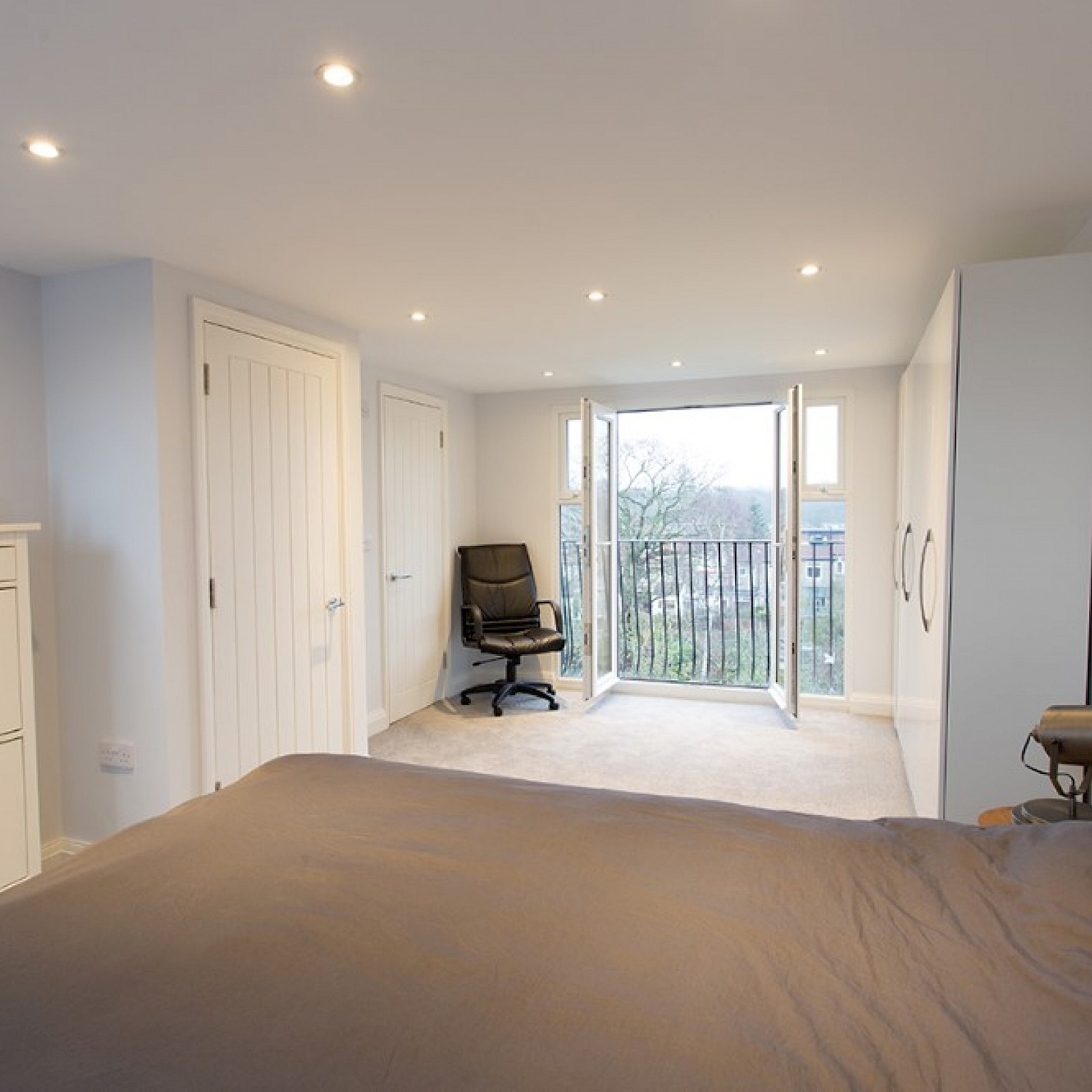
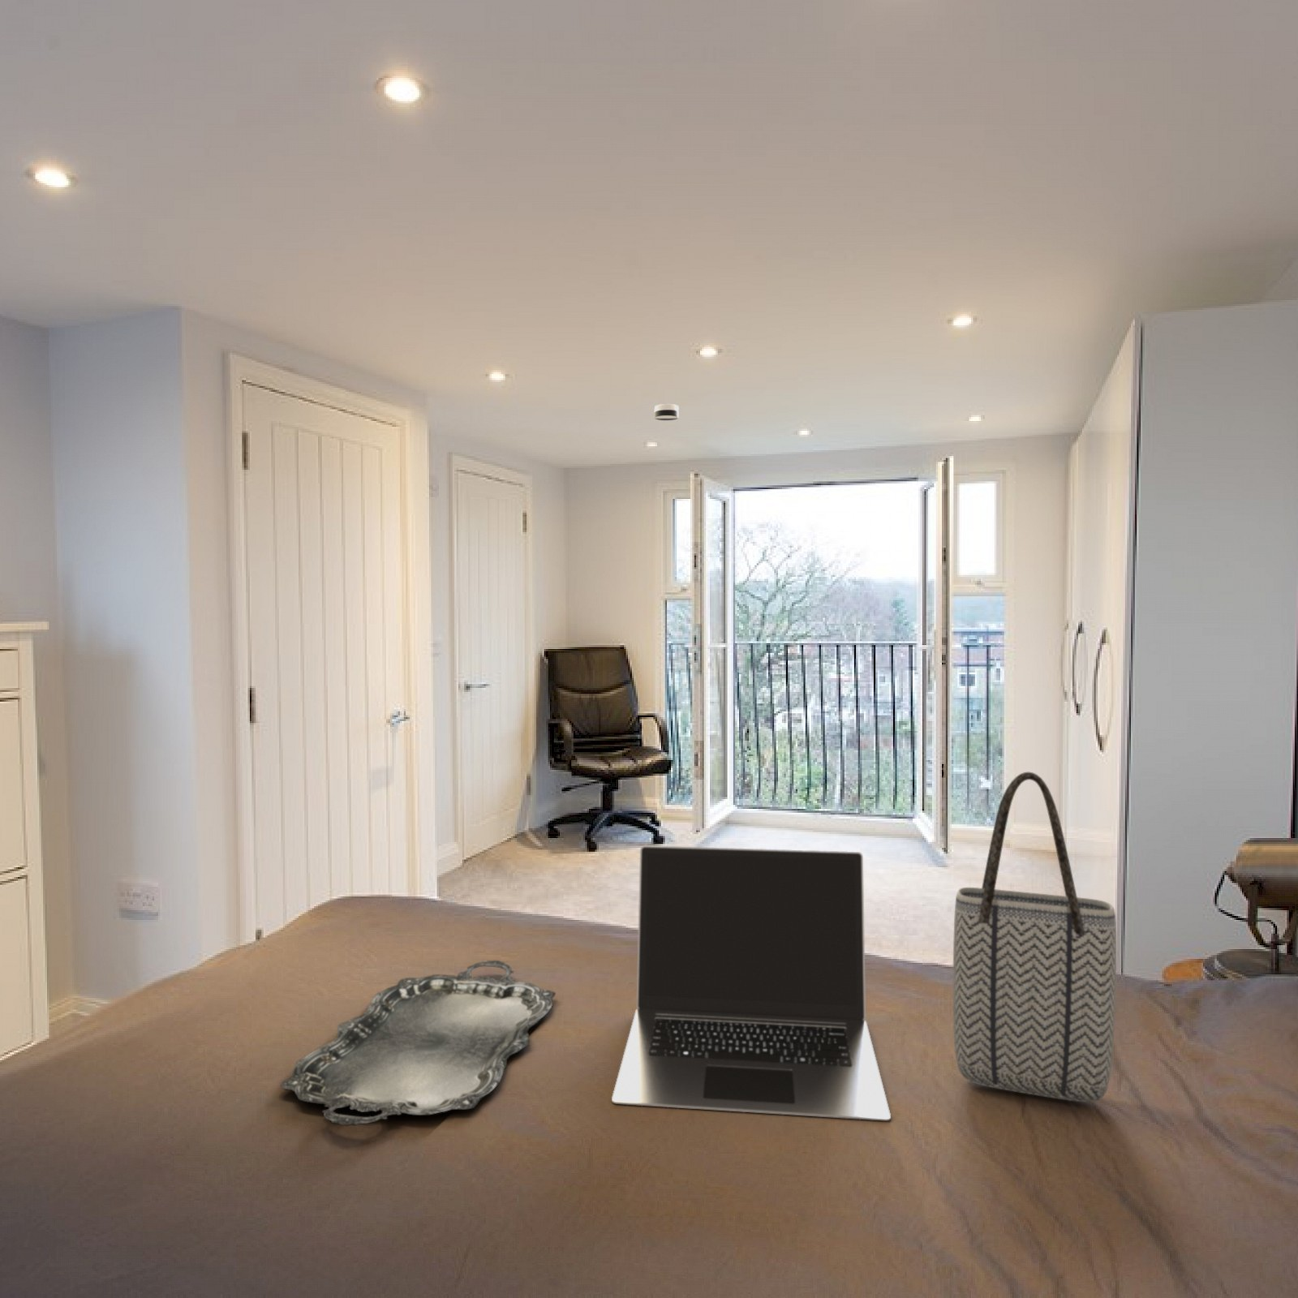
+ smoke detector [654,403,680,421]
+ serving tray [279,959,556,1127]
+ laptop [611,844,891,1121]
+ tote bag [952,771,1117,1103]
